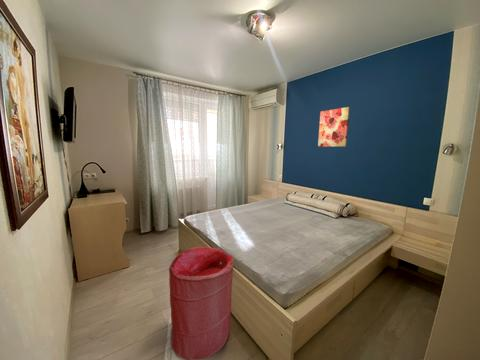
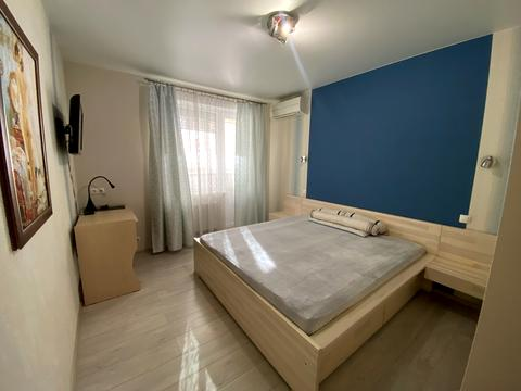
- wall art [317,106,351,148]
- laundry hamper [168,246,234,360]
